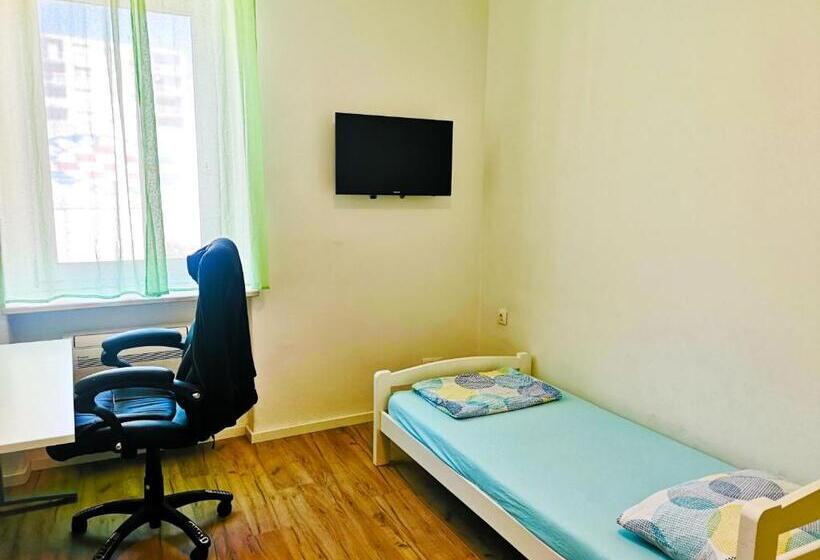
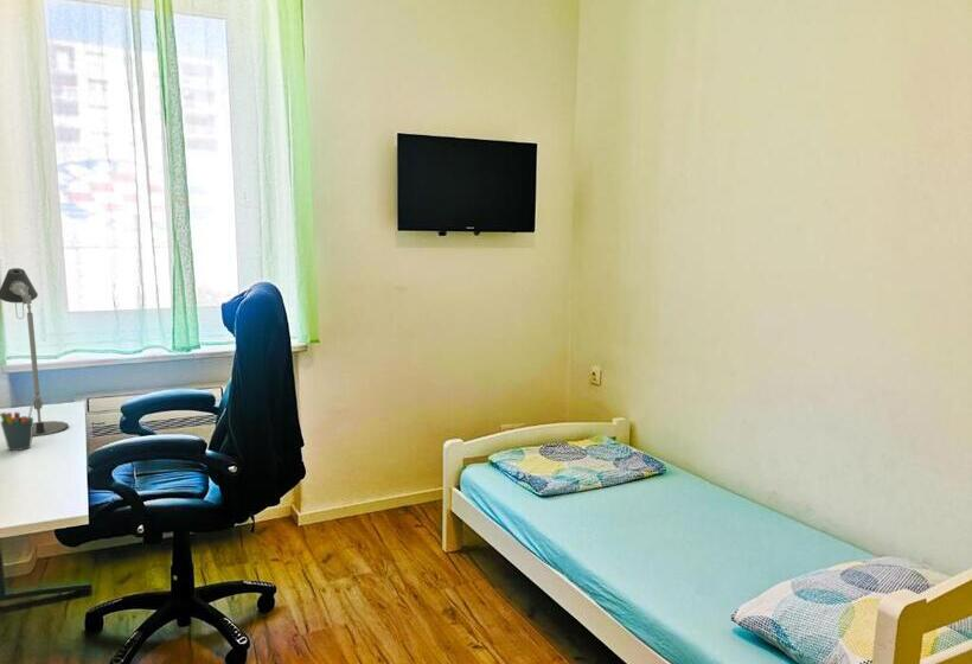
+ desk lamp [0,267,70,438]
+ pen holder [0,403,34,452]
